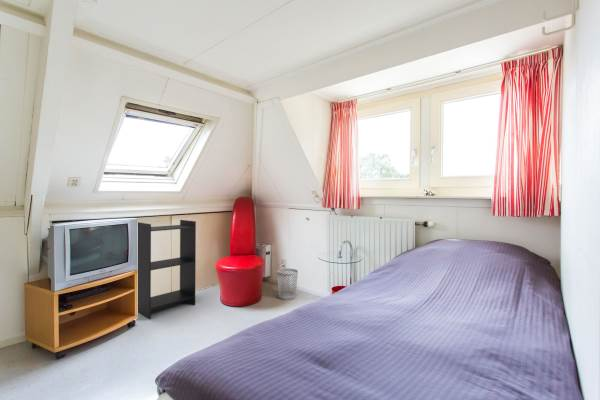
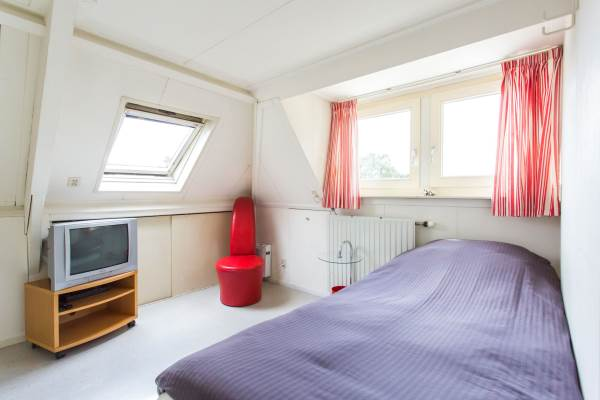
- wastebasket [276,268,299,301]
- bookshelf [137,219,197,320]
